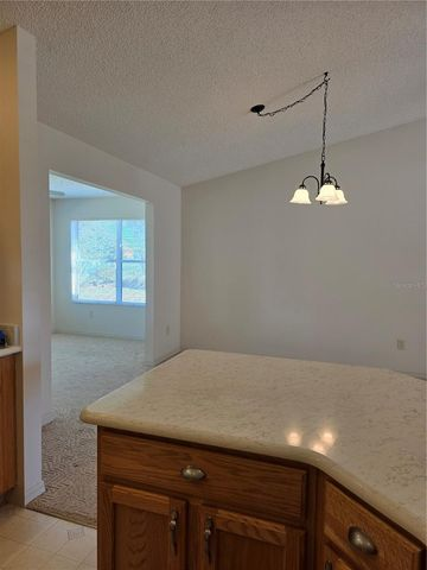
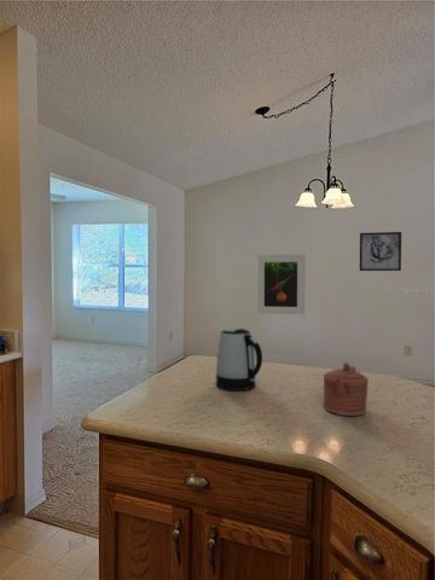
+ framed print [256,254,306,315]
+ kettle [215,327,263,392]
+ wall art [359,231,402,272]
+ teapot [323,361,370,417]
